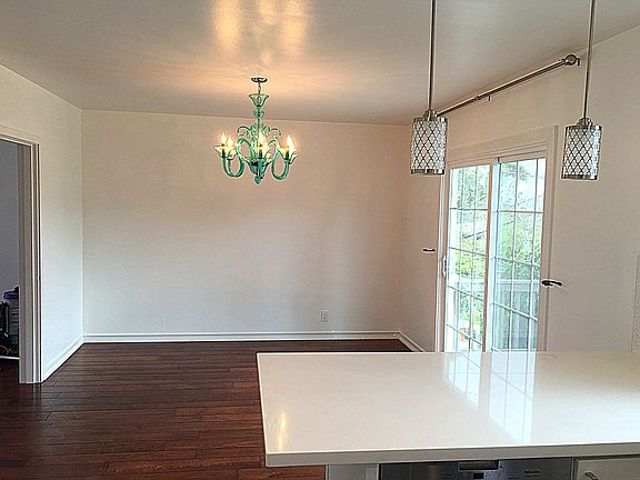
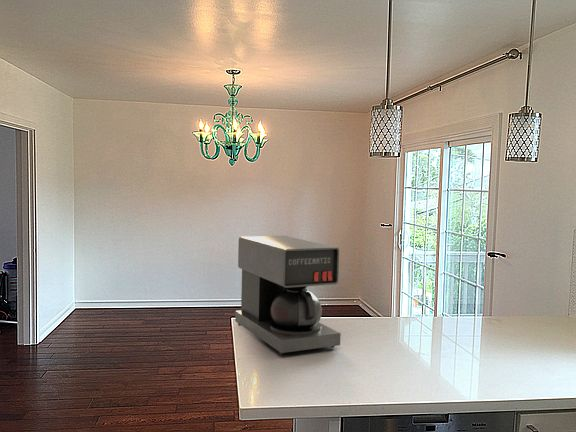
+ coffee maker [234,235,342,356]
